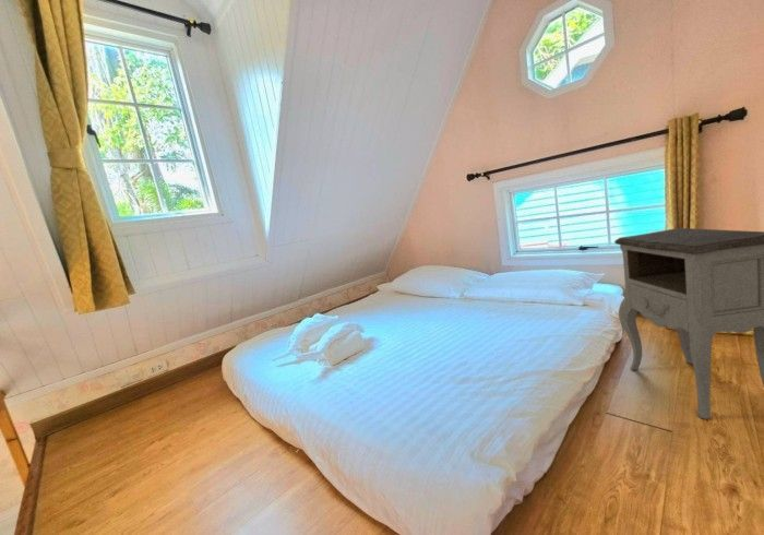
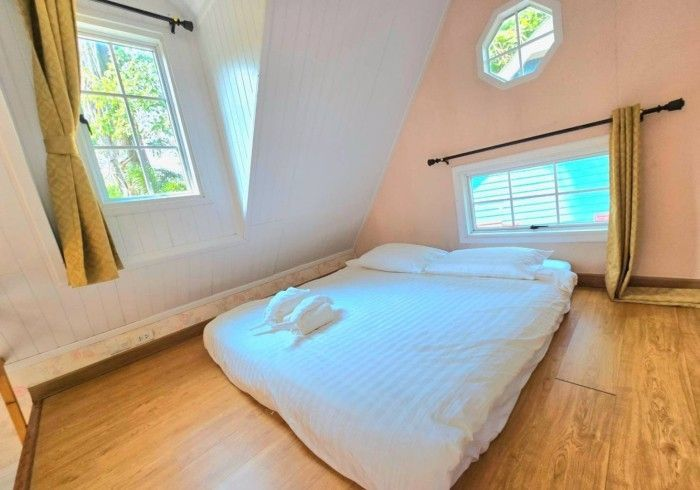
- nightstand [613,227,764,420]
